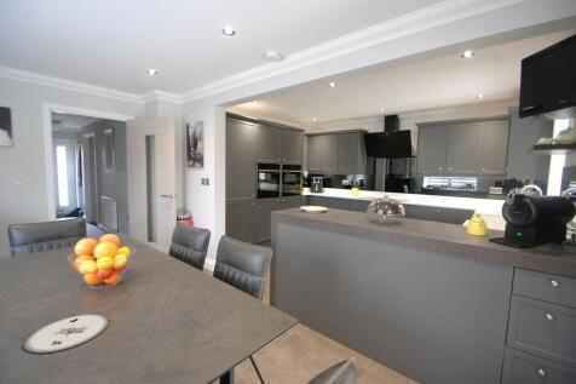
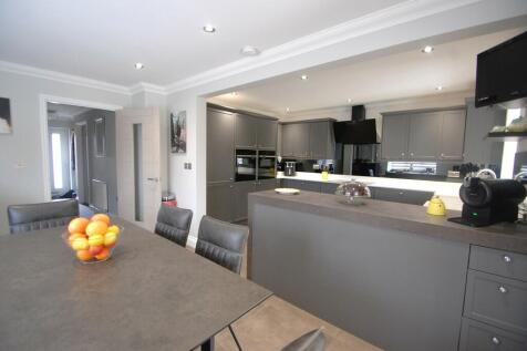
- plate [22,313,110,354]
